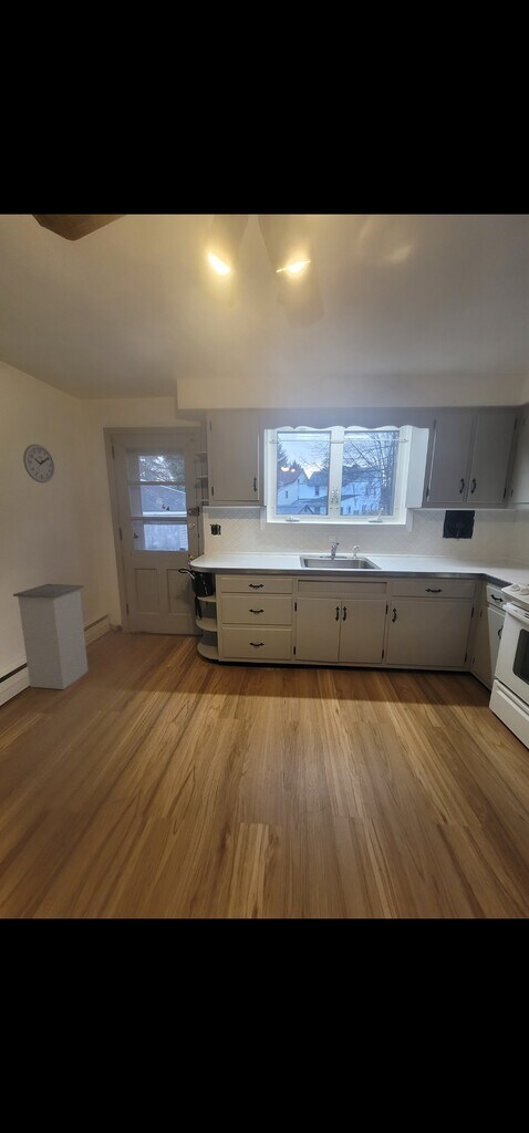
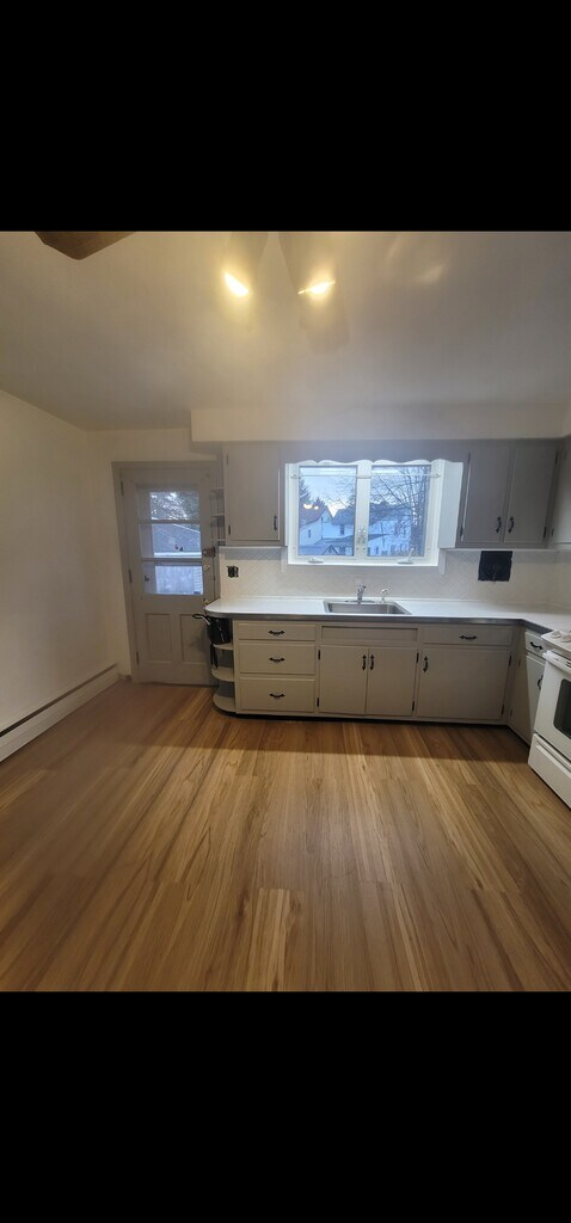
- wall clock [22,444,55,484]
- trash can [12,583,89,690]
